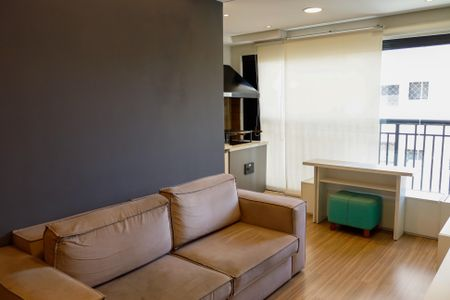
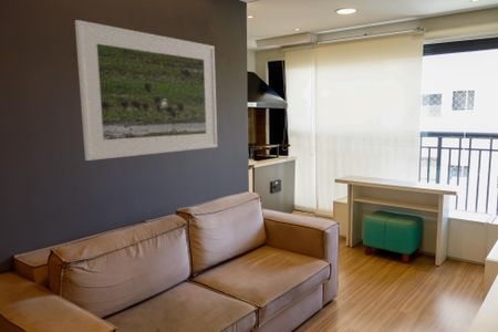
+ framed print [74,19,218,162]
